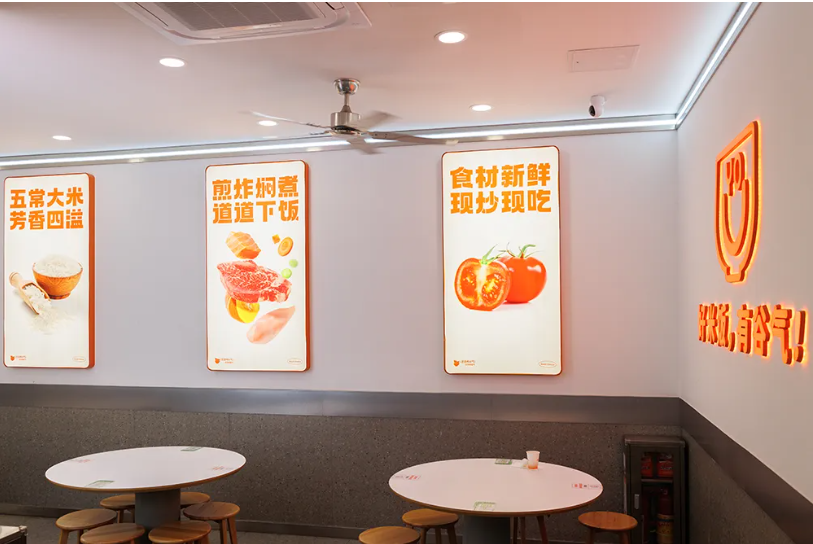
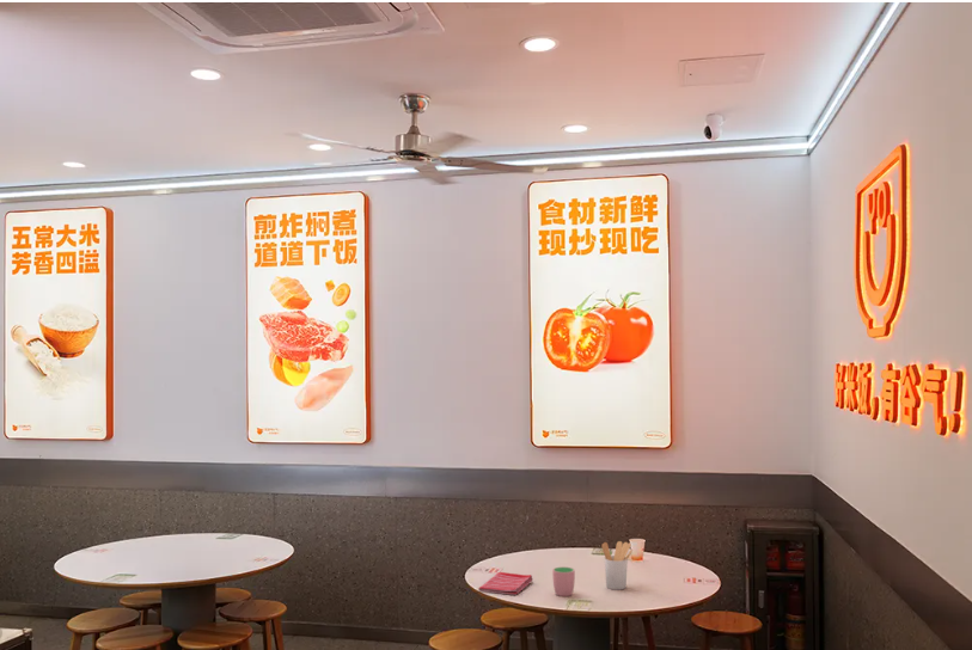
+ cup [551,565,576,597]
+ utensil holder [600,540,632,590]
+ dish towel [477,571,534,596]
